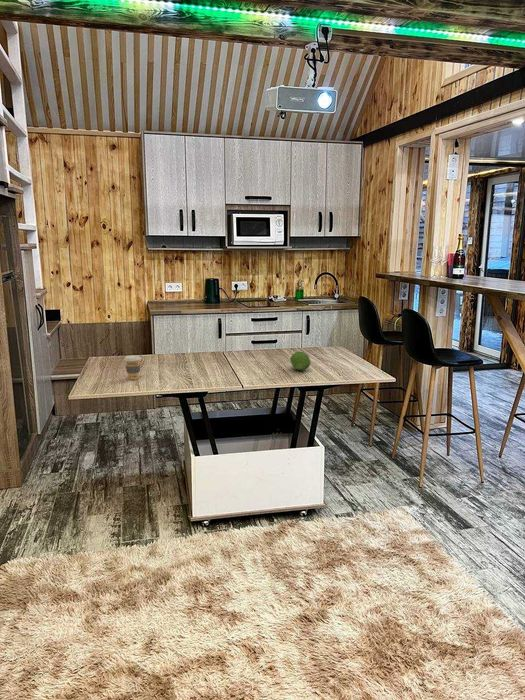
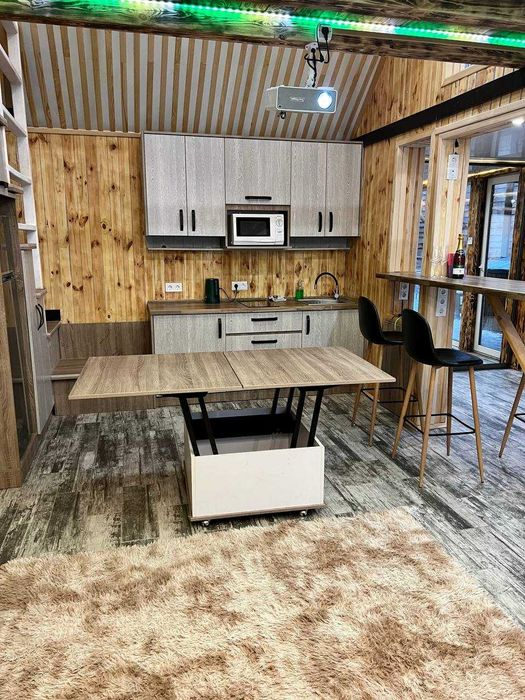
- coffee cup [123,354,142,381]
- fruit [289,351,312,371]
